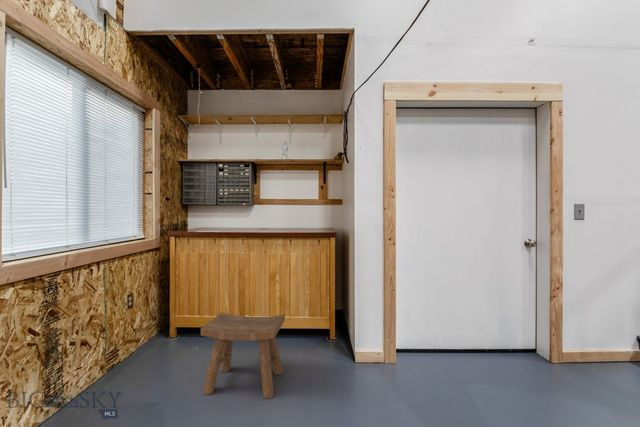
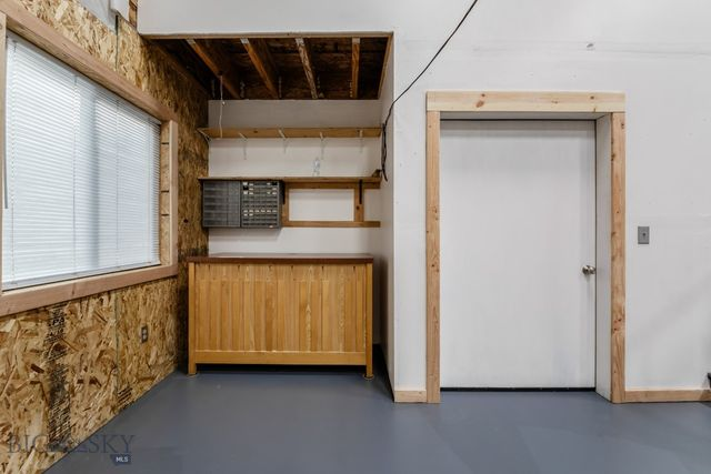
- stool [200,312,286,399]
